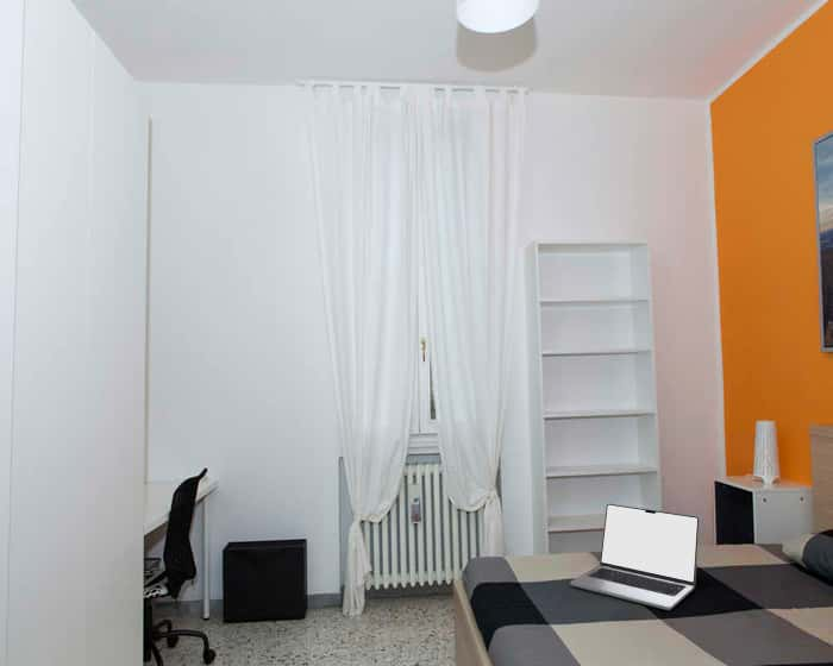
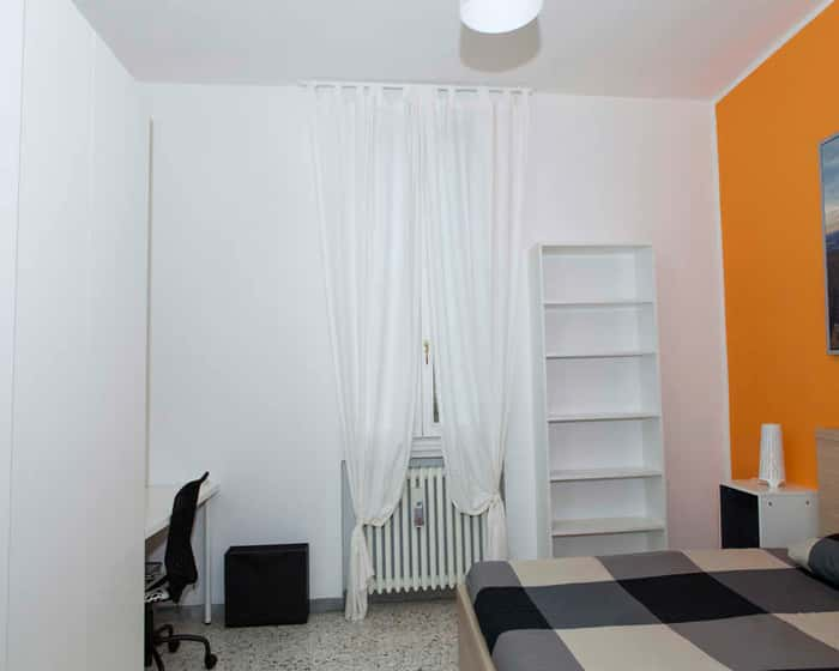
- laptop [570,503,700,611]
